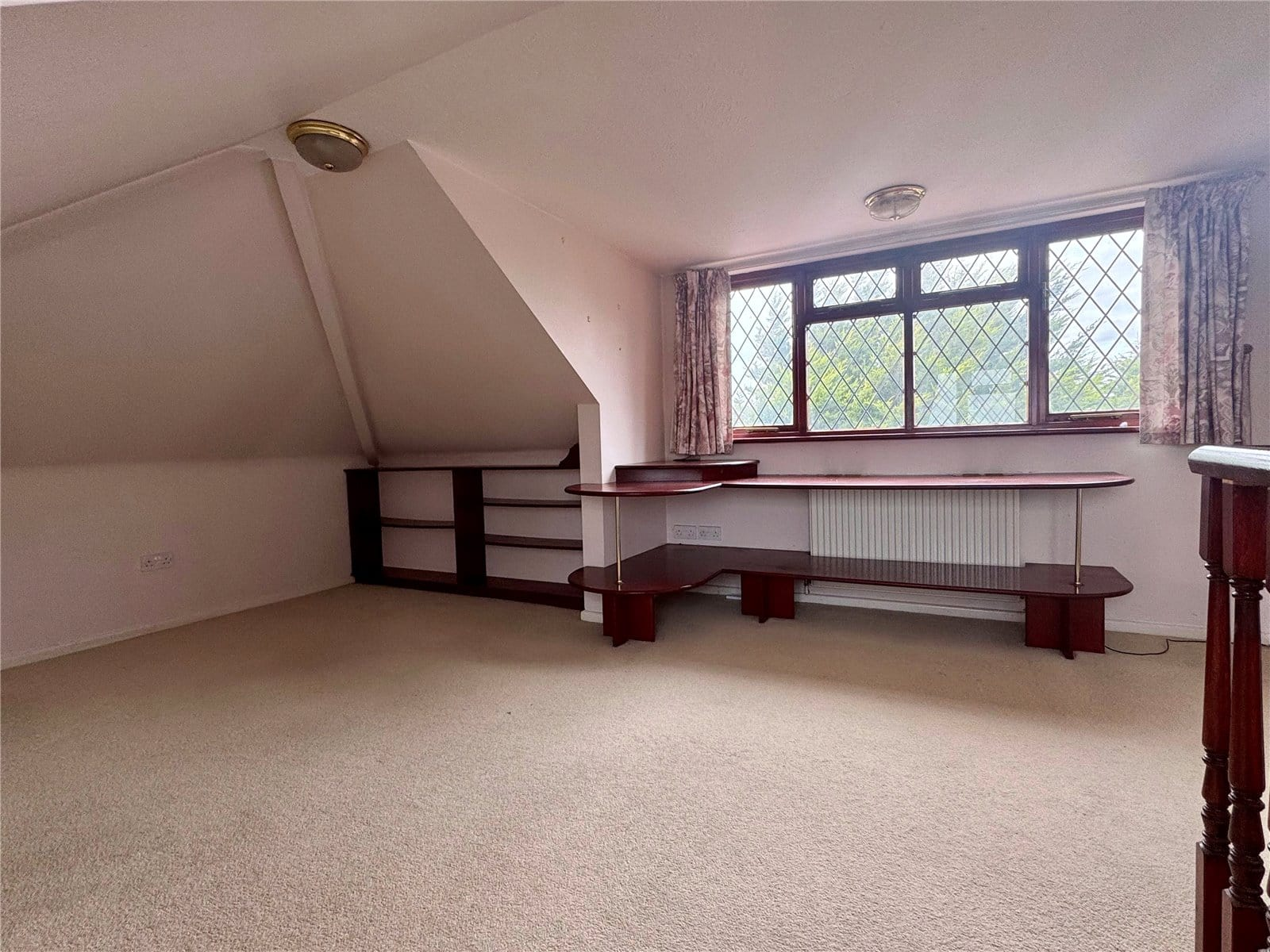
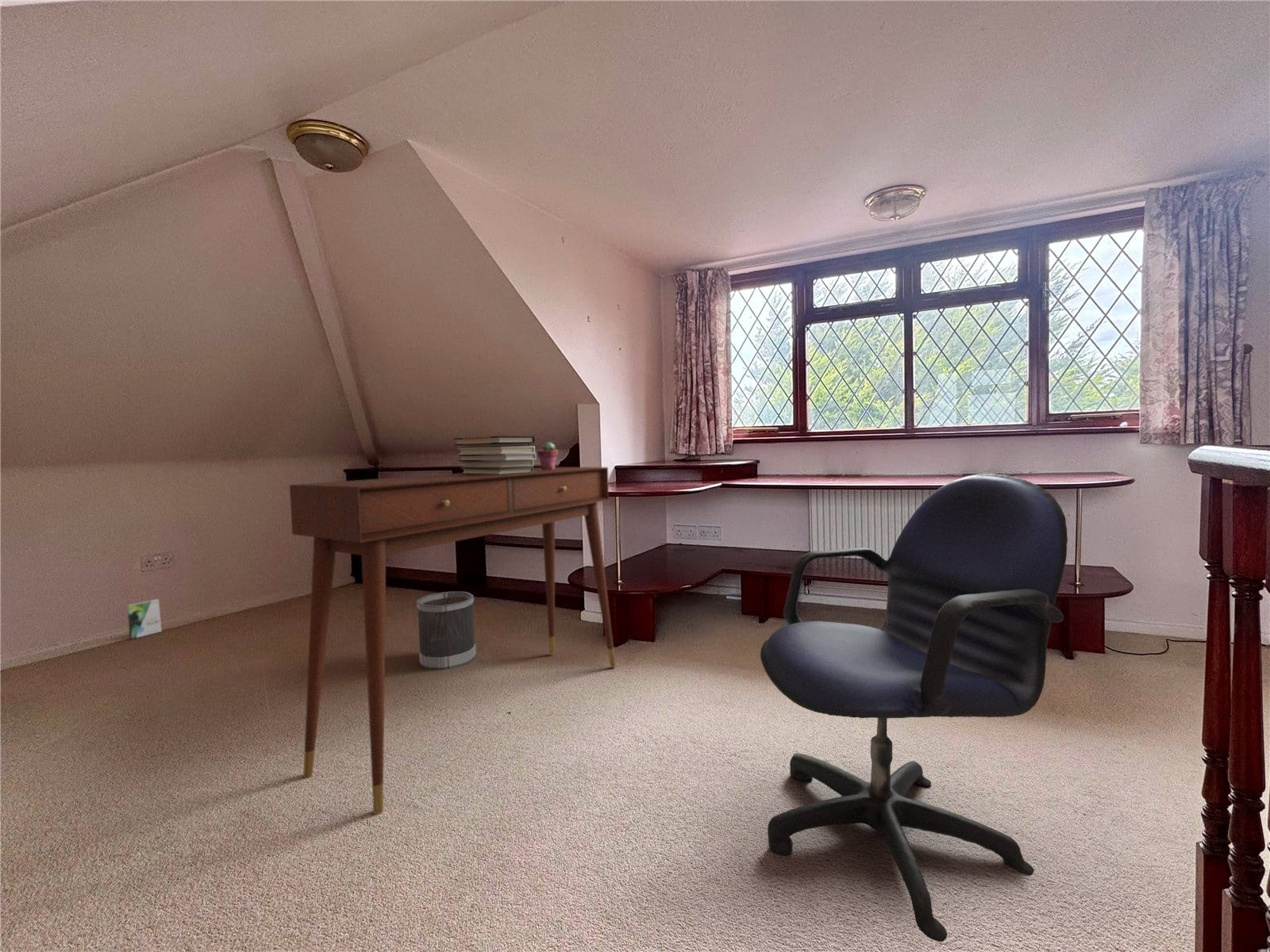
+ box [126,598,163,640]
+ wastebasket [416,591,477,670]
+ desk [289,466,617,816]
+ potted succulent [537,441,559,470]
+ office chair [760,473,1068,942]
+ book stack [453,436,537,475]
